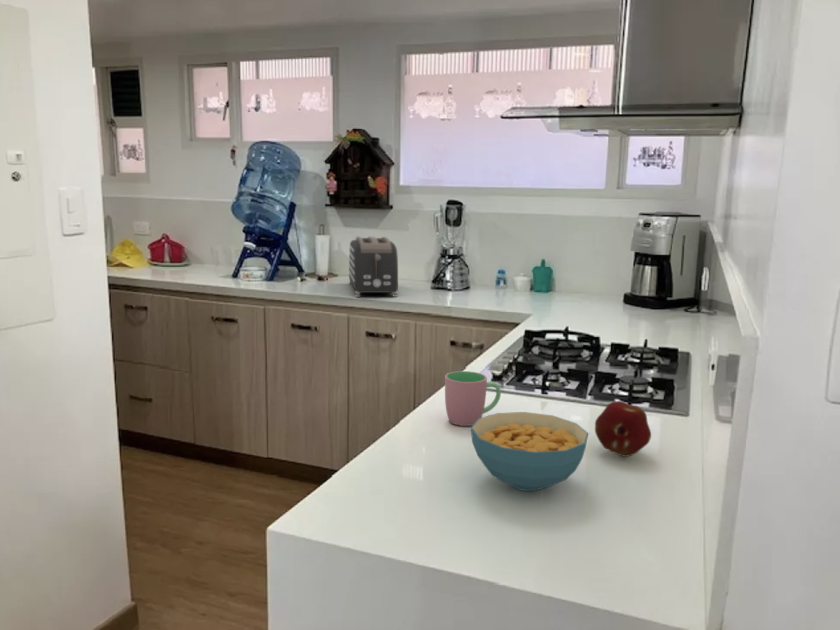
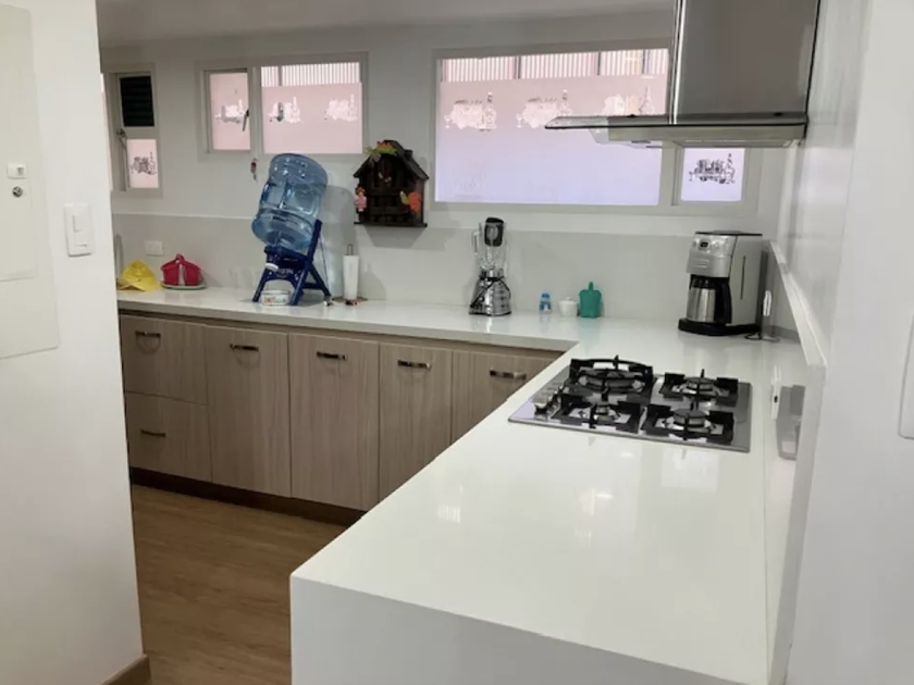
- toaster [348,236,399,298]
- fruit [594,400,652,458]
- cup [444,370,502,427]
- cereal bowl [470,411,590,492]
